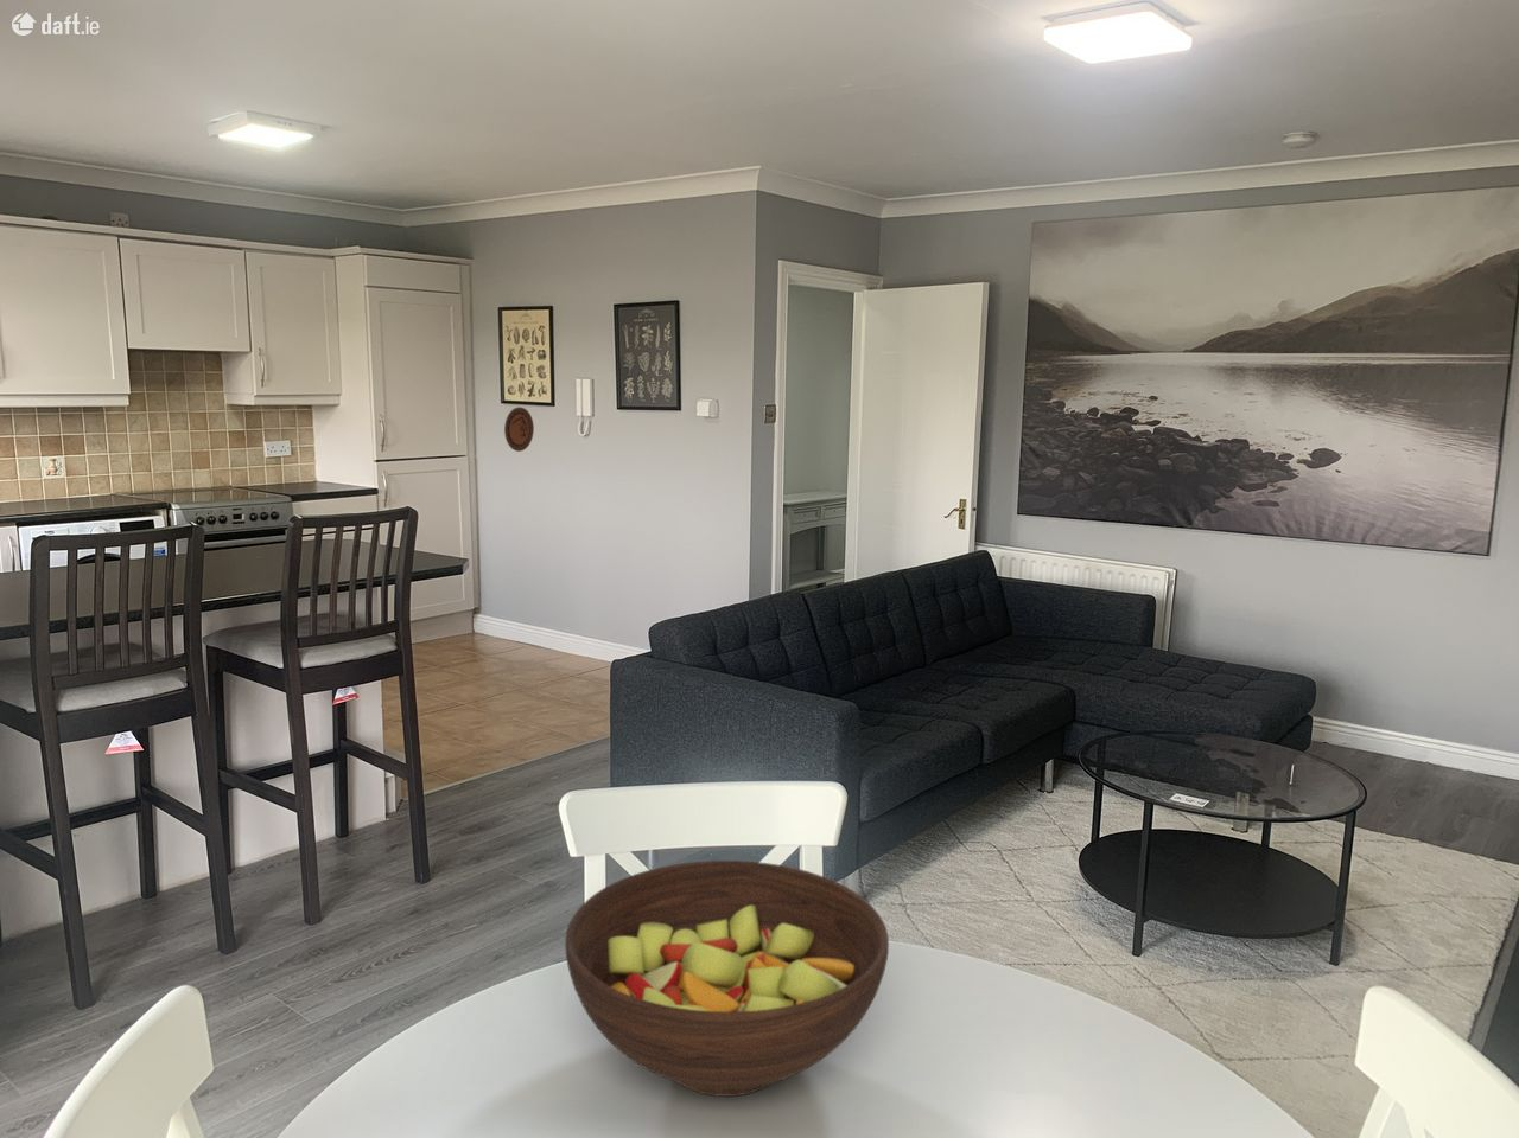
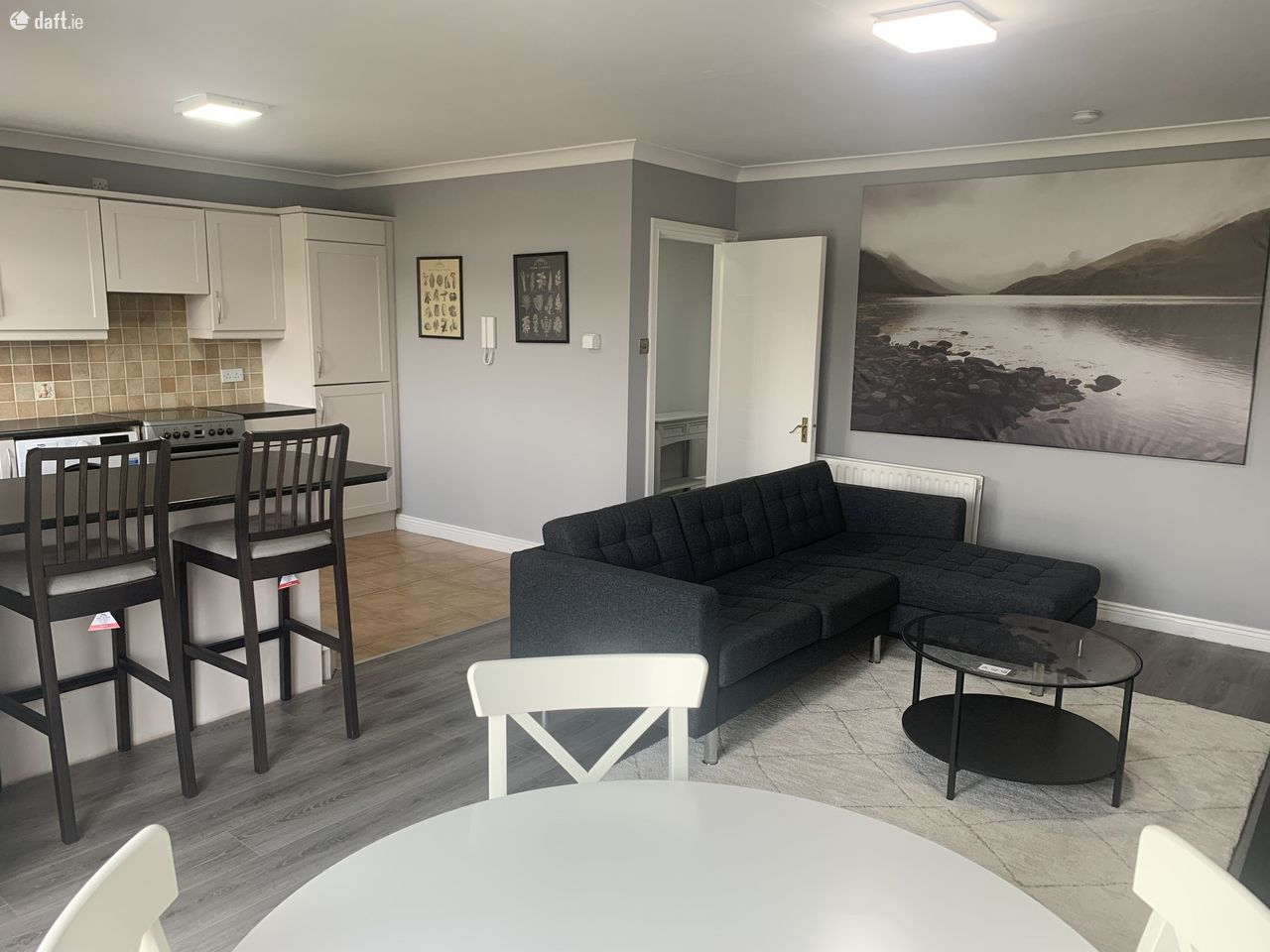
- fruit bowl [563,859,890,1097]
- decorative plate [504,406,535,453]
